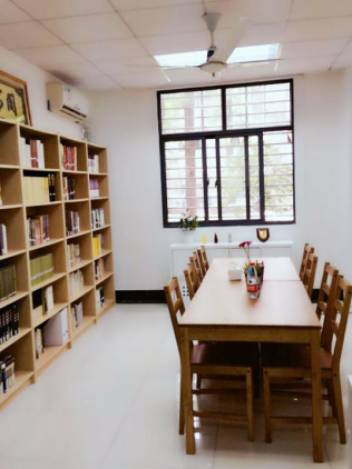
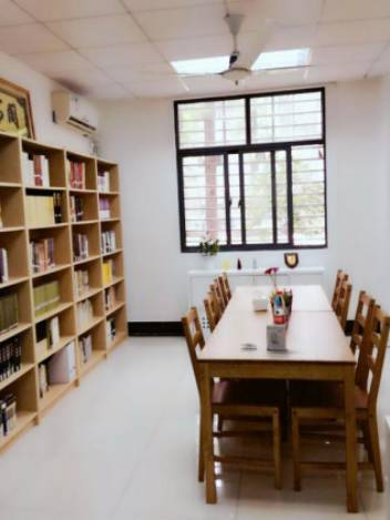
+ snack box [240,323,287,351]
